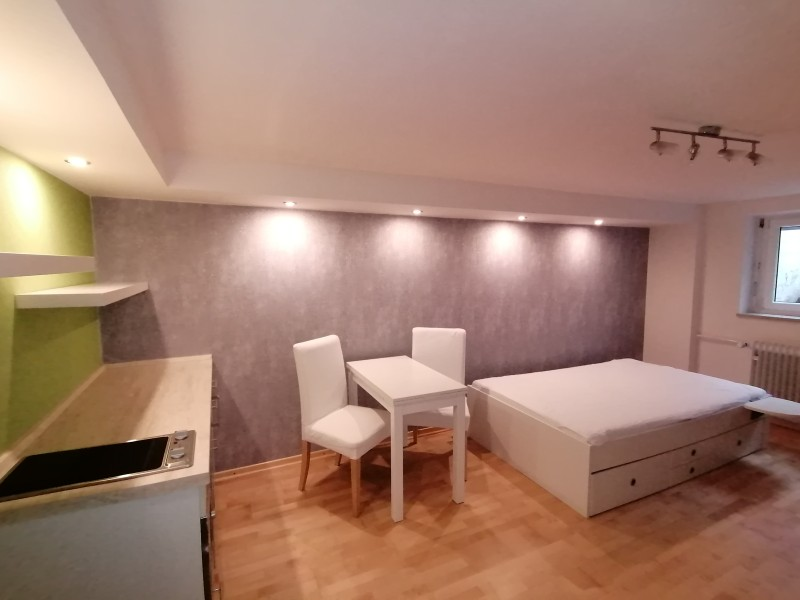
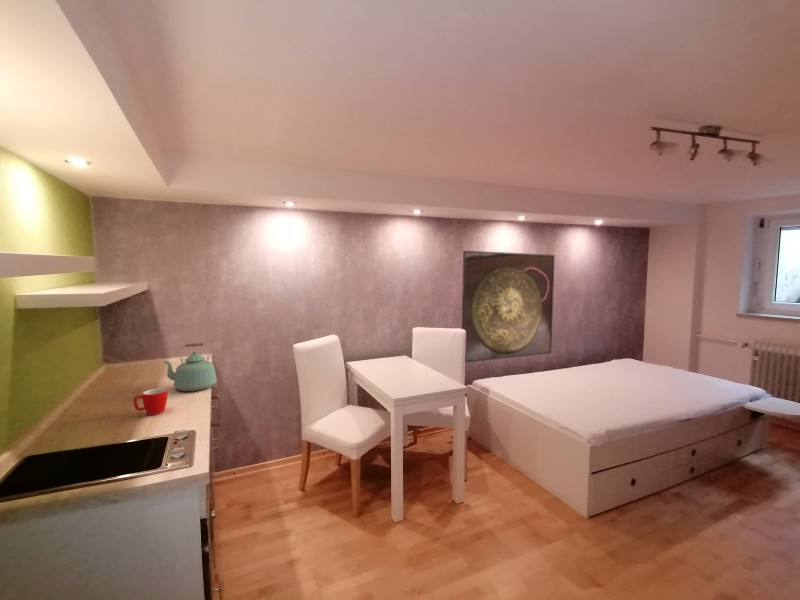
+ mug [133,387,169,416]
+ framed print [461,250,556,364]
+ kettle [163,342,218,392]
